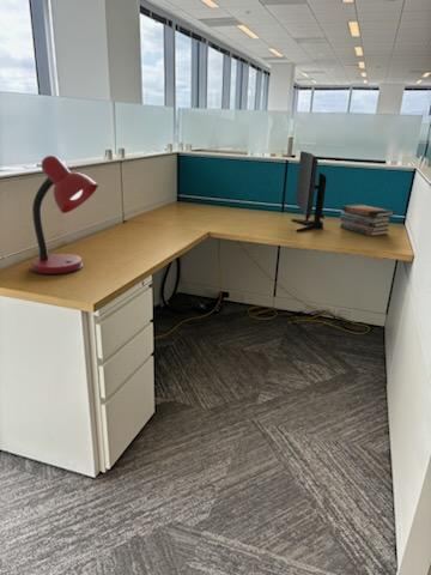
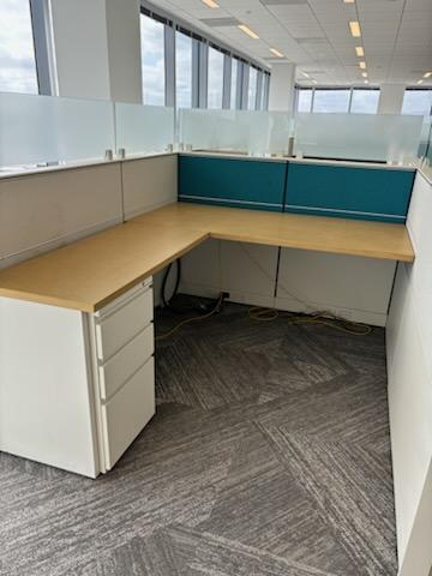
- desk lamp [30,155,99,276]
- computer monitor [290,150,328,232]
- book stack [339,204,396,237]
